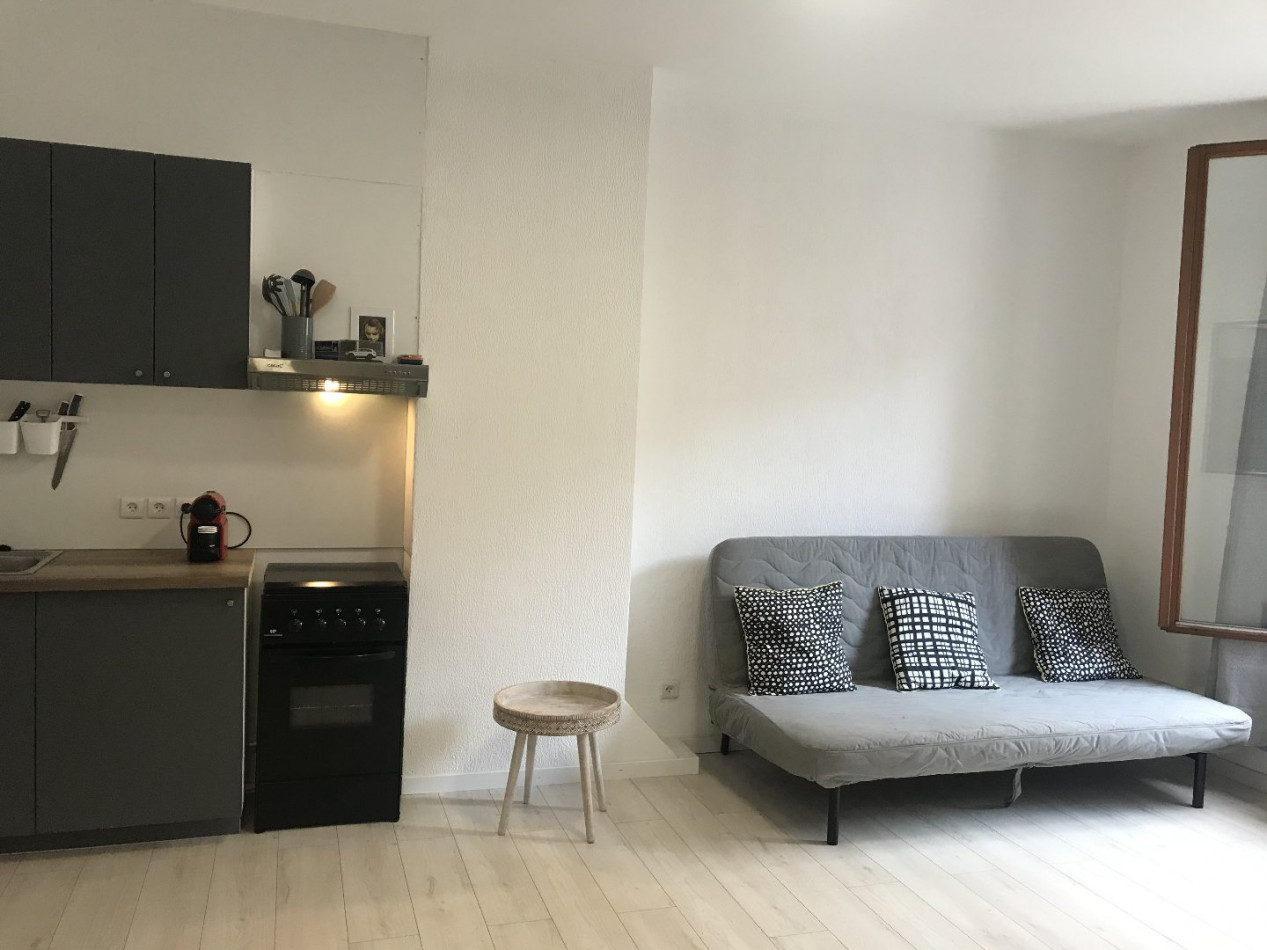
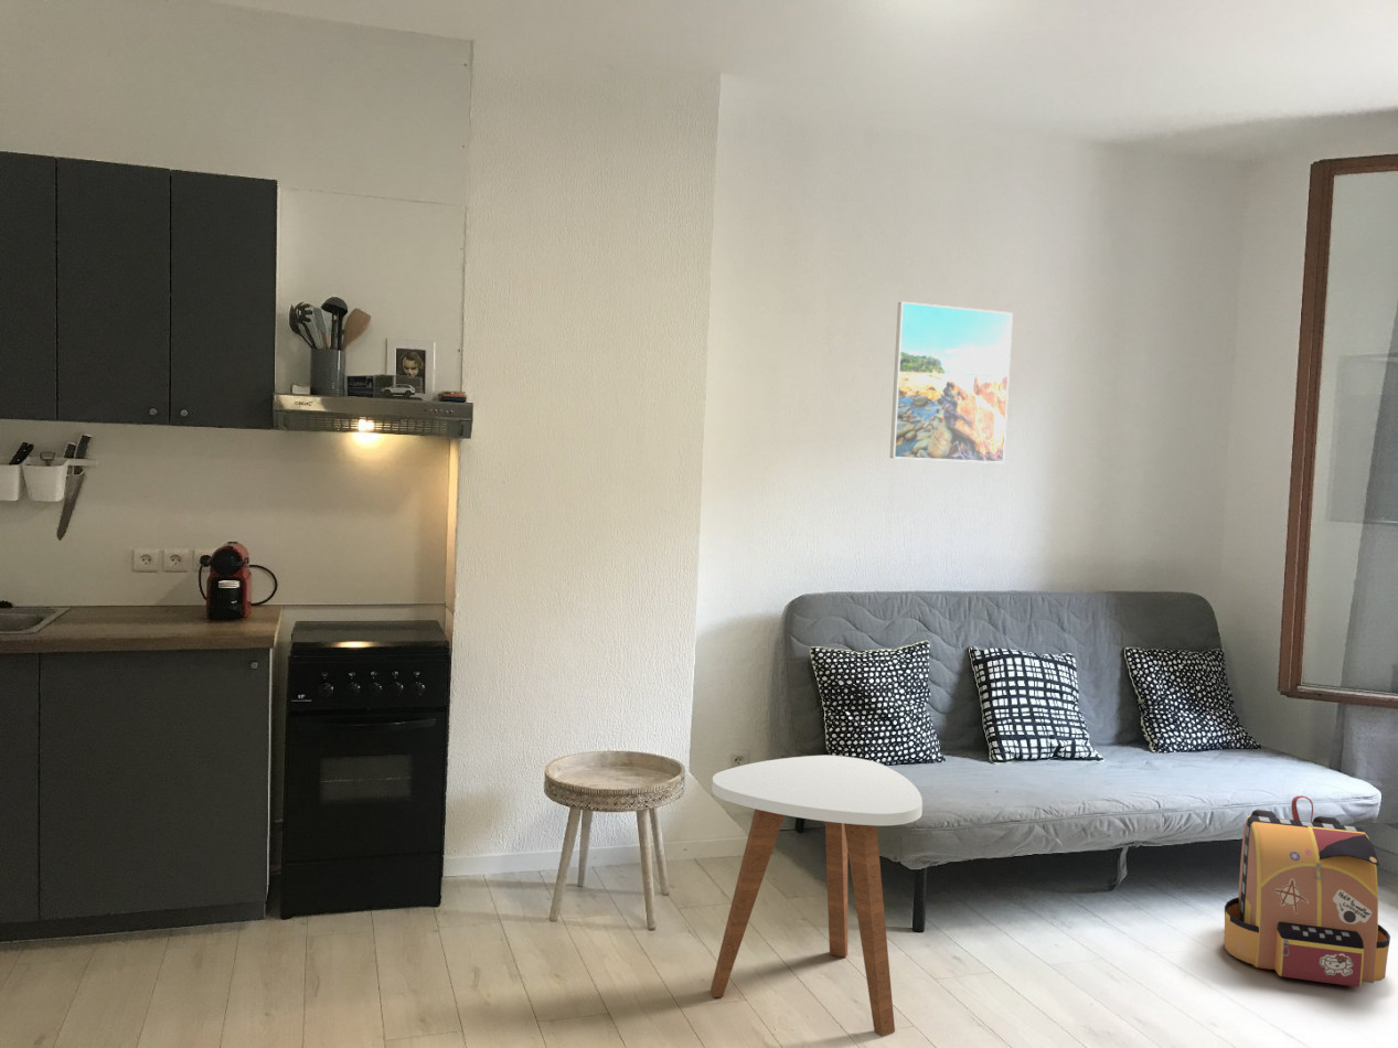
+ side table [709,755,924,1038]
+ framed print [889,301,1014,464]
+ backpack [1223,794,1391,988]
